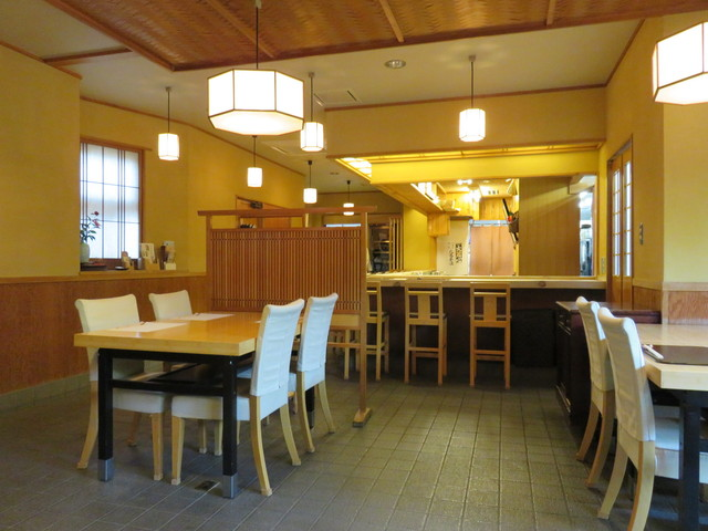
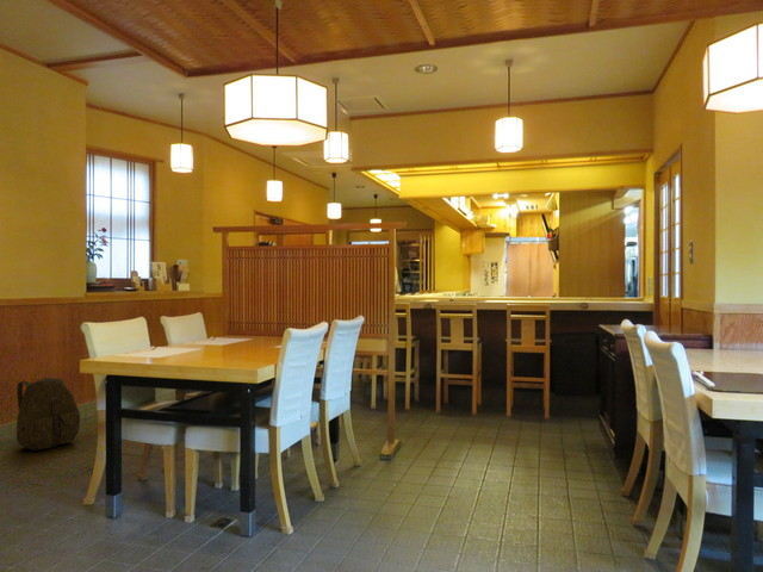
+ backpack [15,377,81,452]
